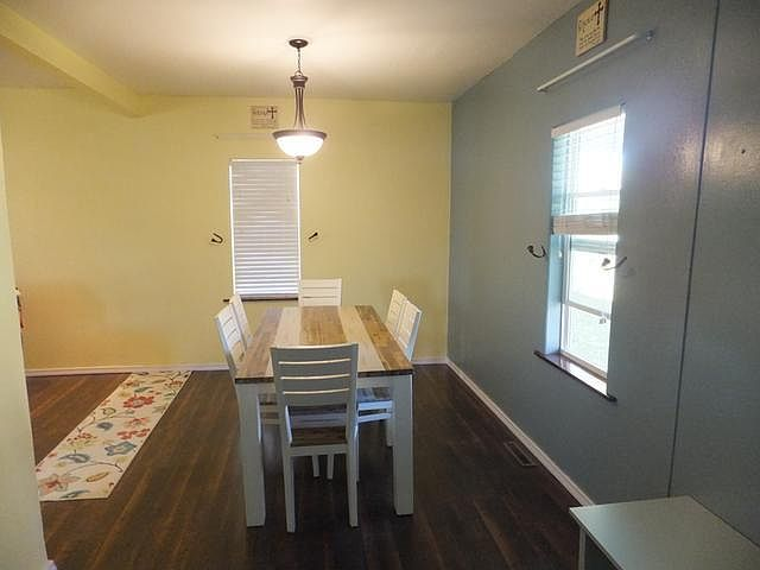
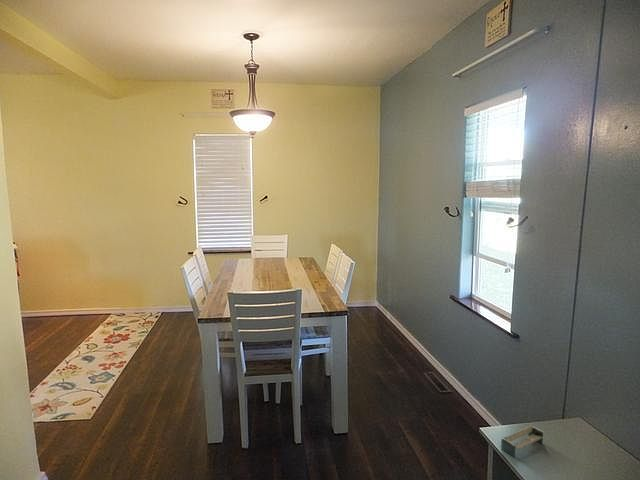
+ shelf [500,424,545,458]
